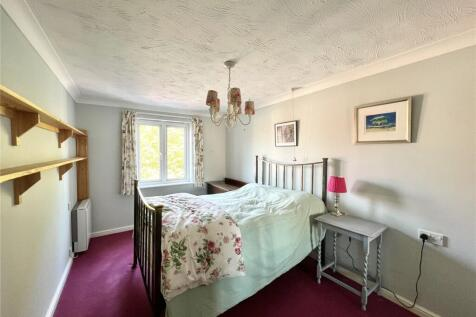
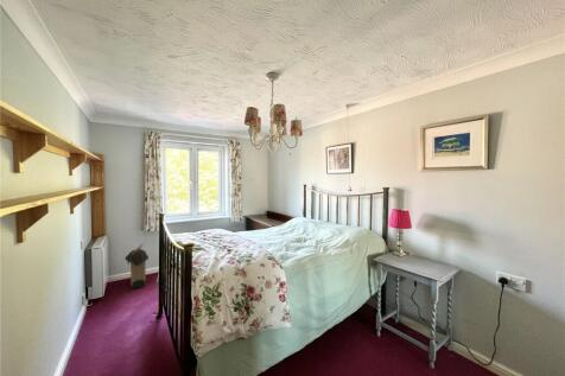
+ laundry hamper [123,243,150,289]
